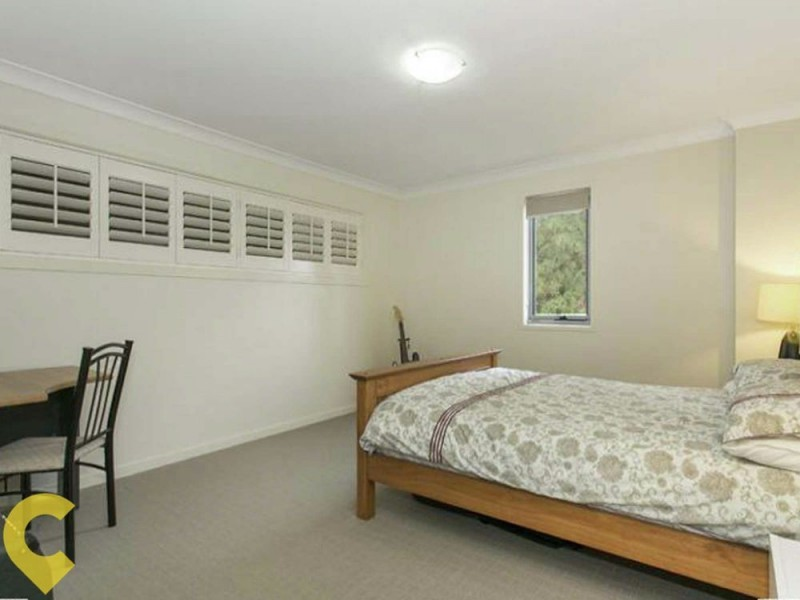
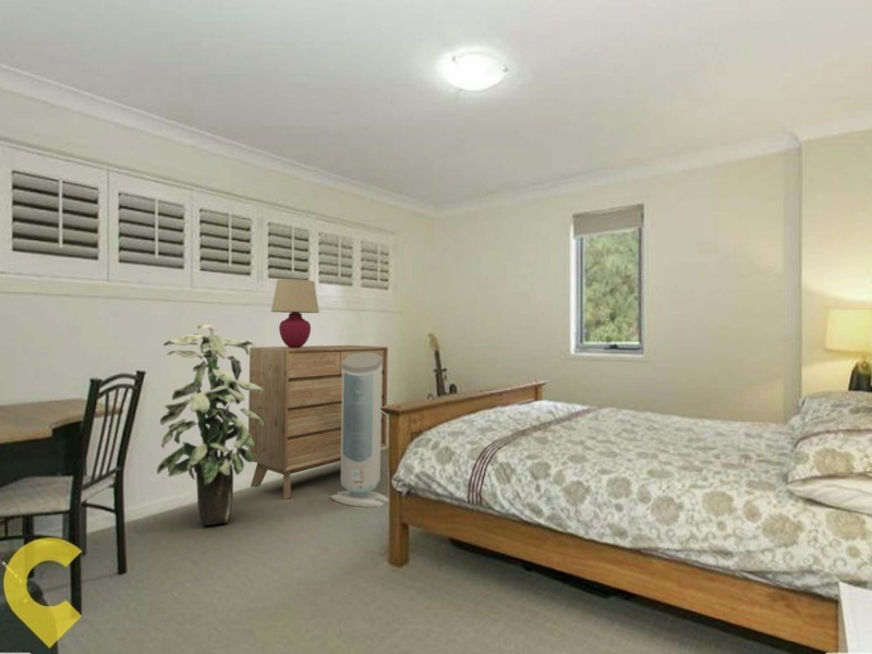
+ table lamp [270,278,320,348]
+ indoor plant [156,324,264,526]
+ air purifier [330,353,389,508]
+ dresser [247,344,389,500]
